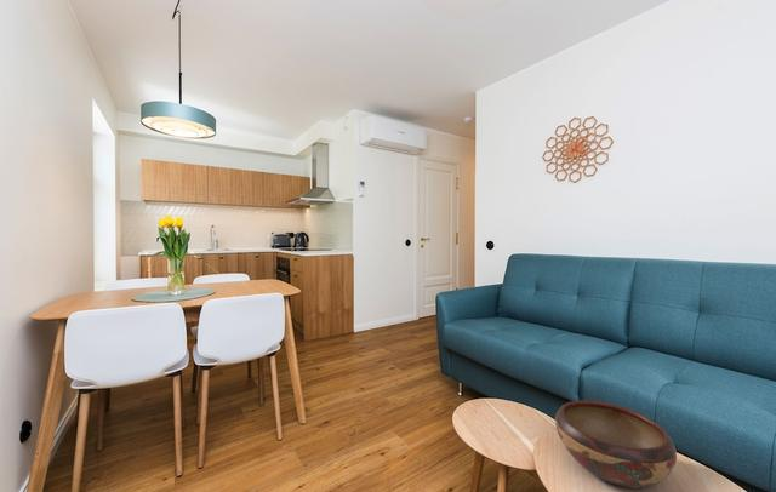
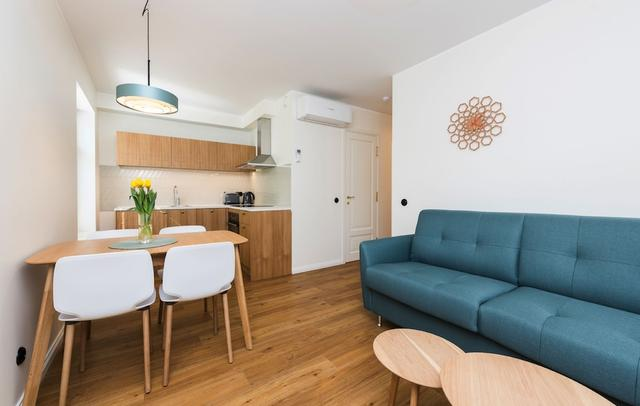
- decorative bowl [554,400,678,490]
